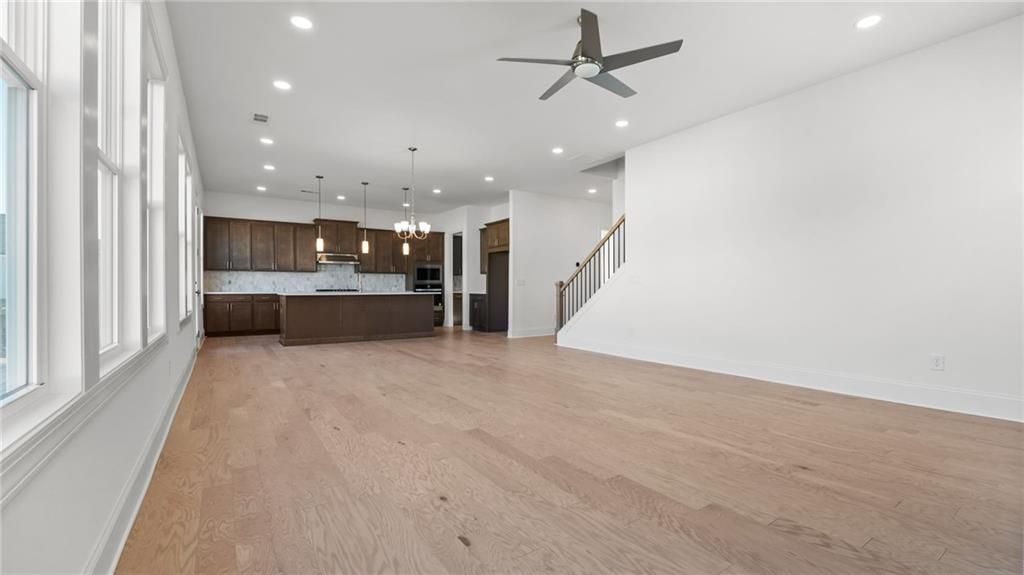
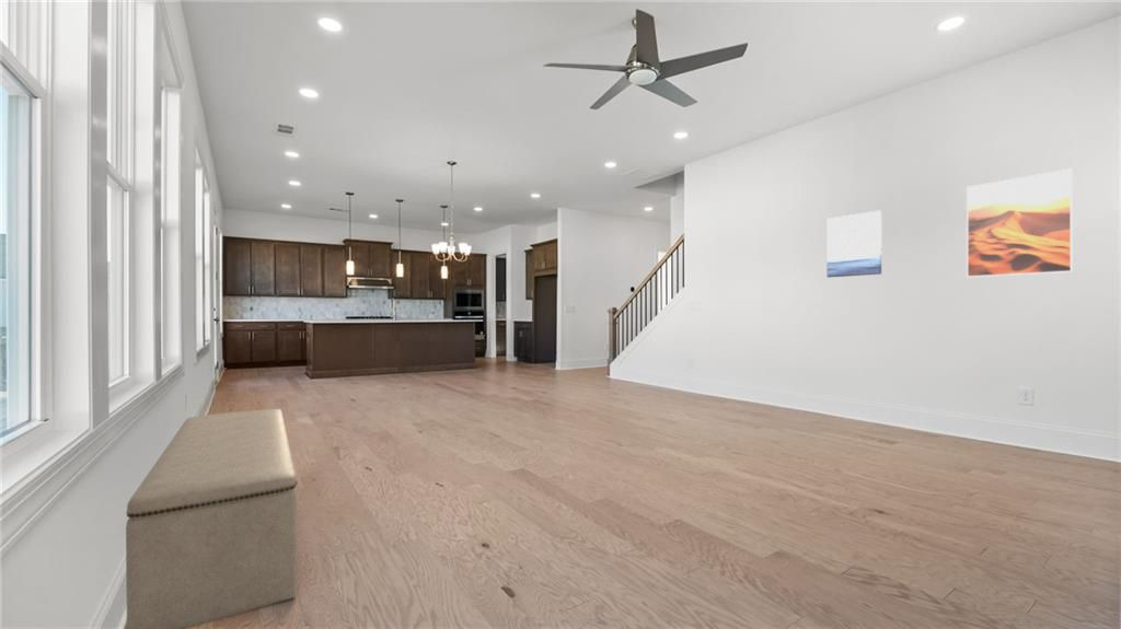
+ bench [125,408,299,629]
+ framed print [966,167,1074,278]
+ wall art [825,209,882,278]
